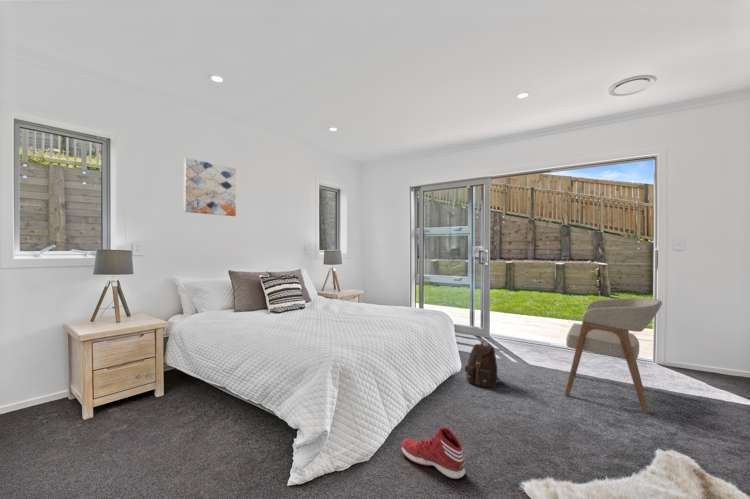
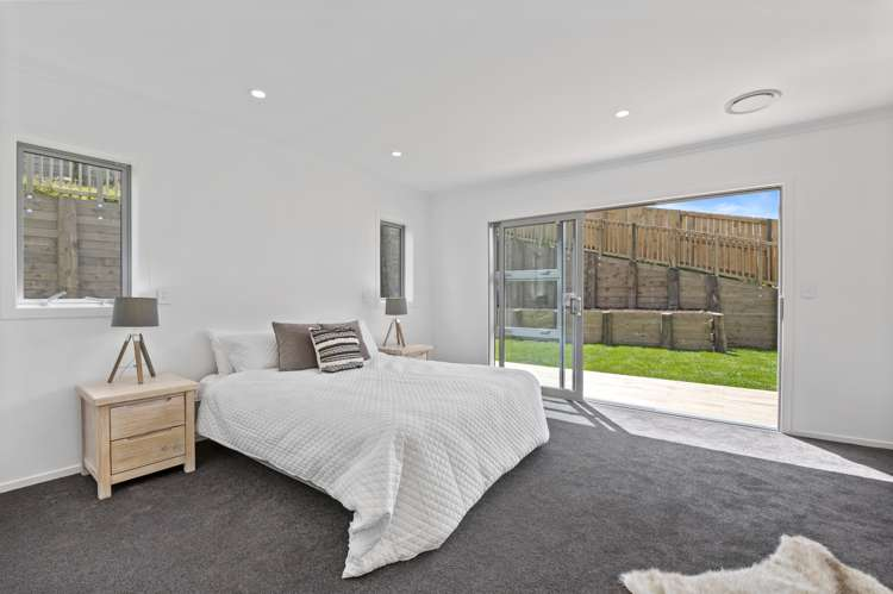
- sneaker [400,427,466,480]
- backpack [464,340,506,388]
- armchair [564,297,663,415]
- wall art [183,157,237,217]
